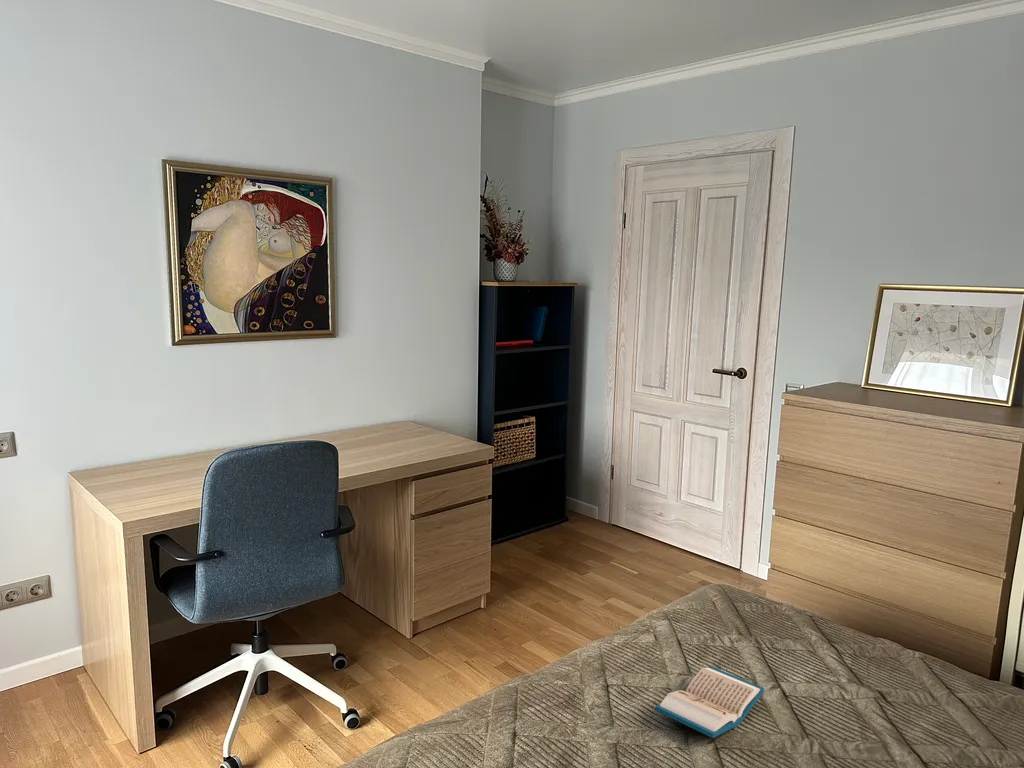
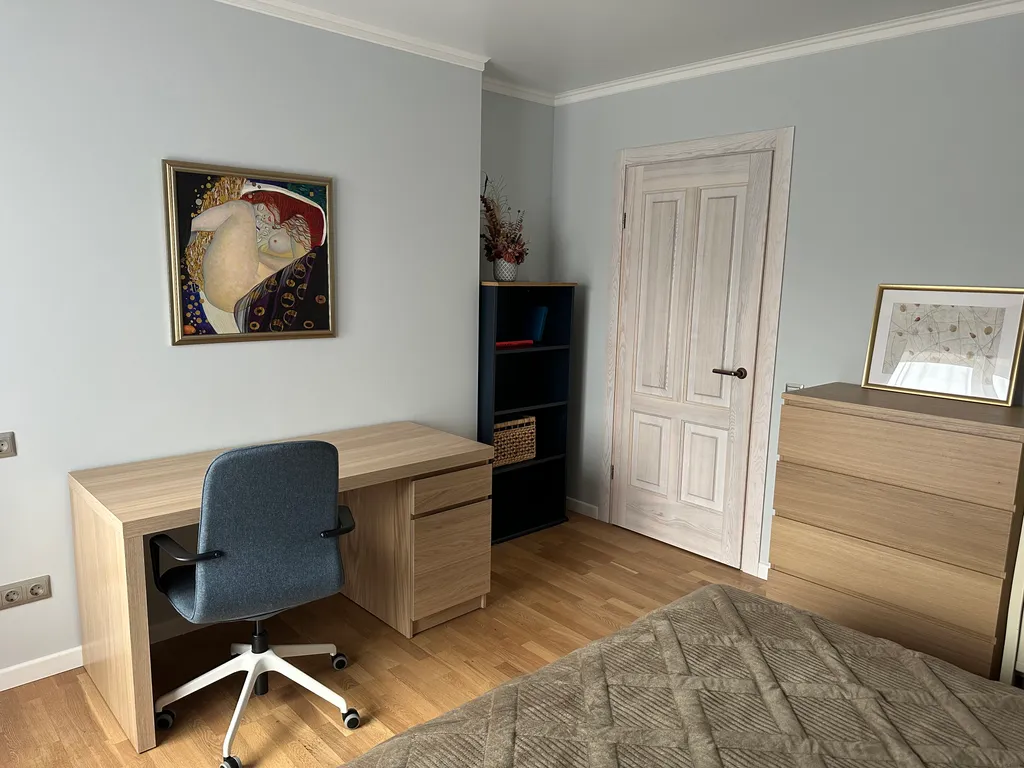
- hardback book [654,665,765,739]
